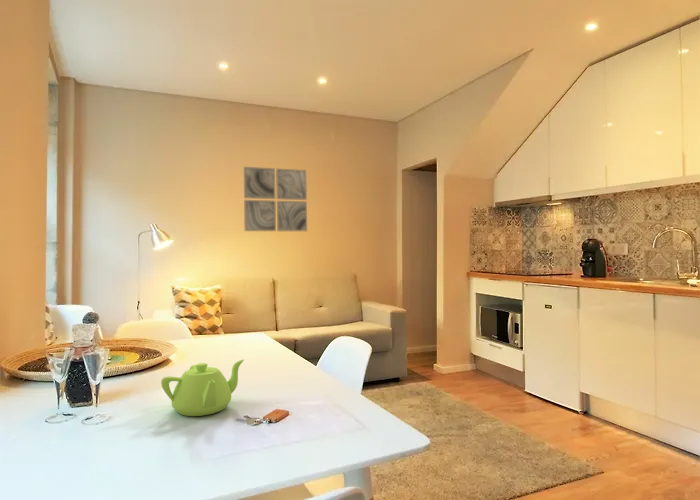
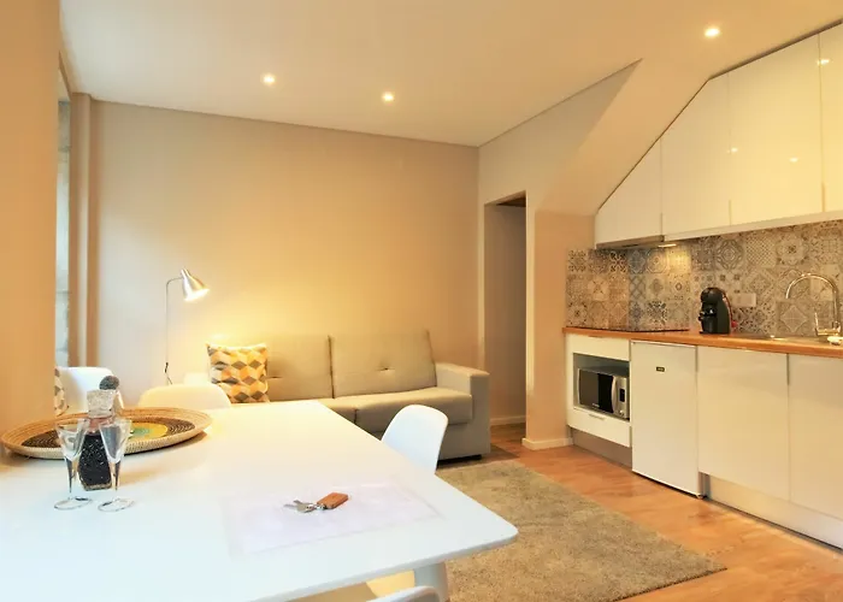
- wall art [243,166,308,232]
- teapot [160,359,245,417]
